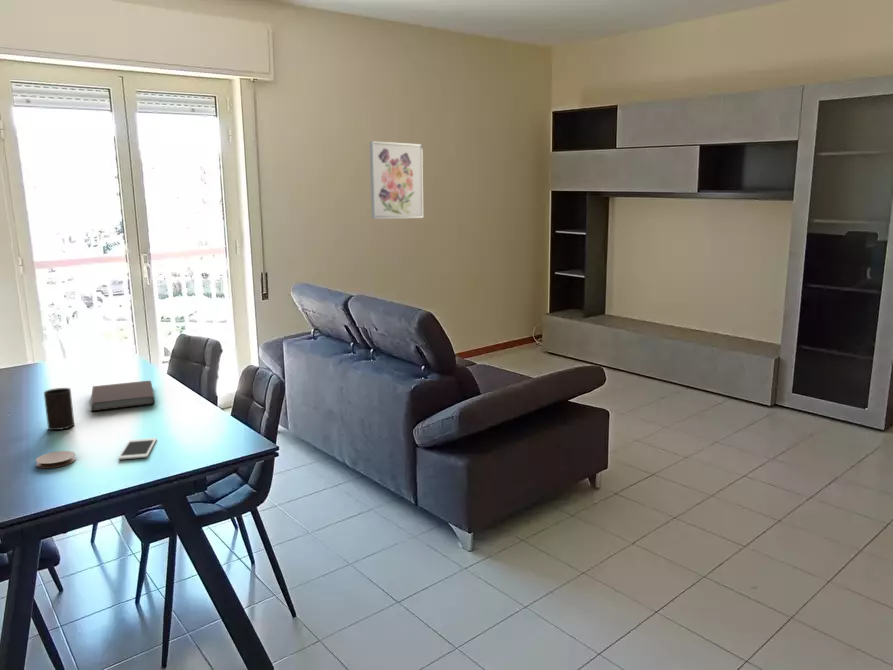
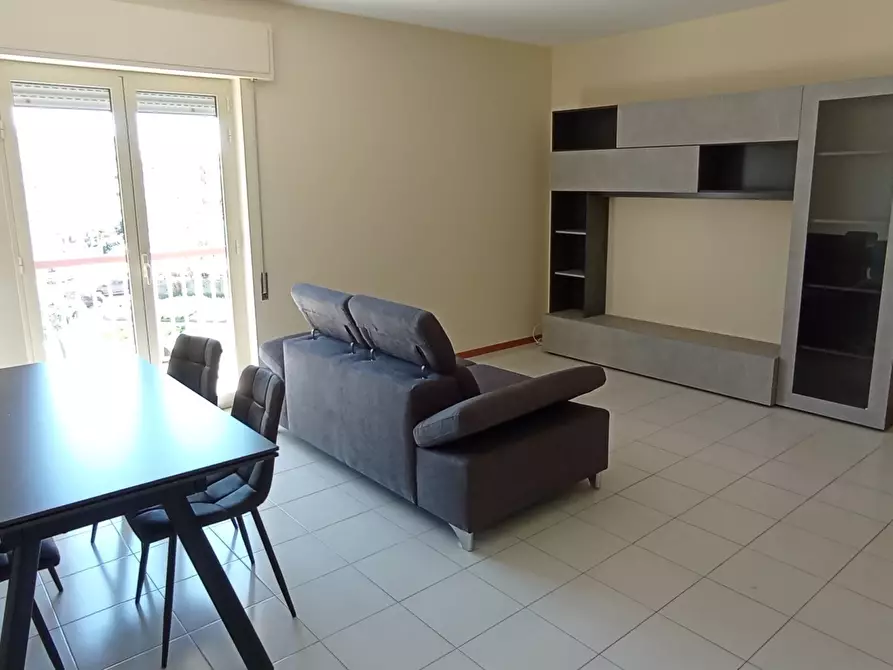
- cell phone [117,437,158,461]
- cup [43,387,75,431]
- coaster [35,450,77,469]
- notebook [90,380,156,412]
- wall art [369,140,424,220]
